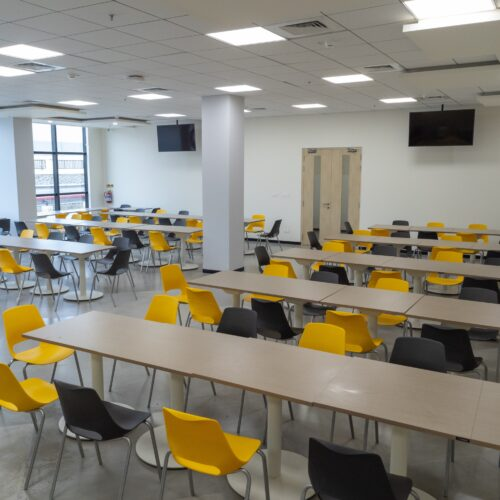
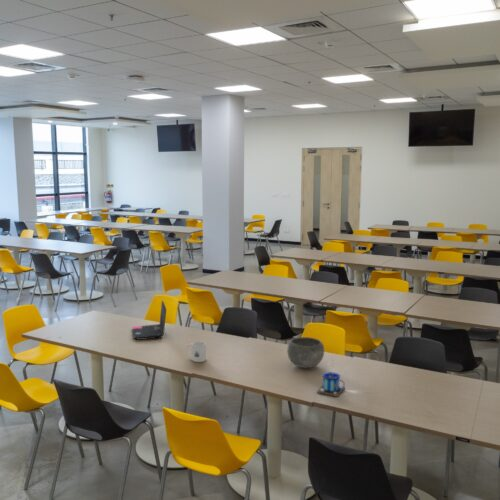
+ mug [316,355,346,398]
+ laptop [132,299,167,341]
+ bowl [286,336,325,369]
+ mug [186,341,207,363]
